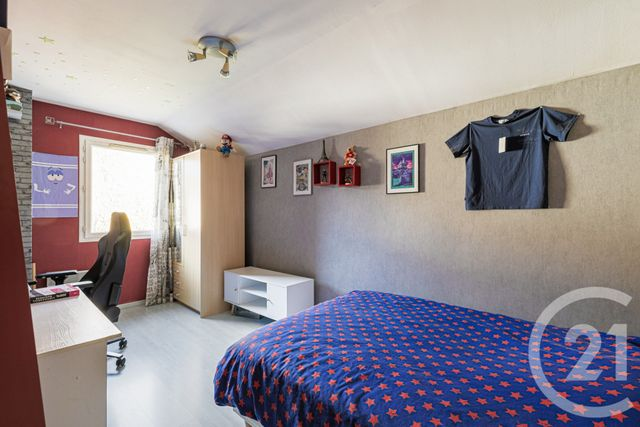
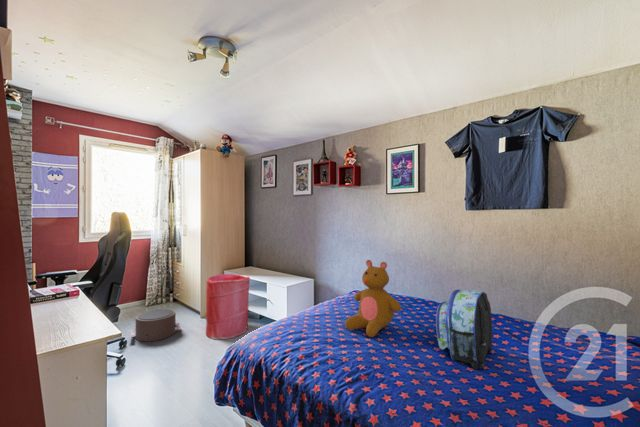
+ backpack [435,289,494,370]
+ laundry hamper [205,273,251,340]
+ pouf [129,308,182,343]
+ teddy bear [344,259,402,338]
